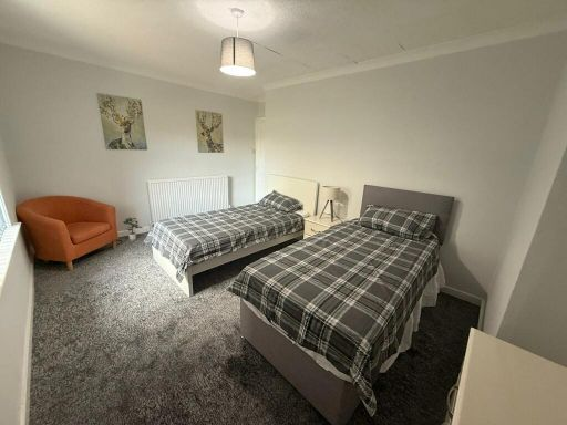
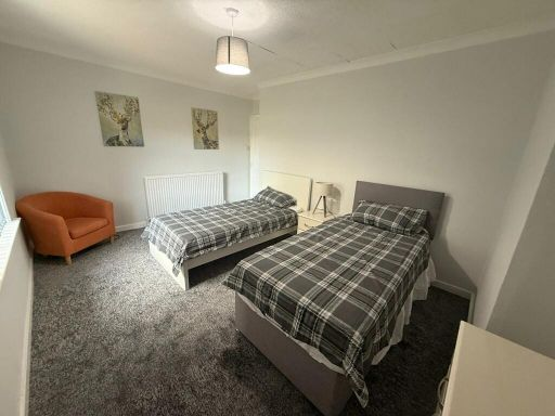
- potted plant [122,217,143,241]
